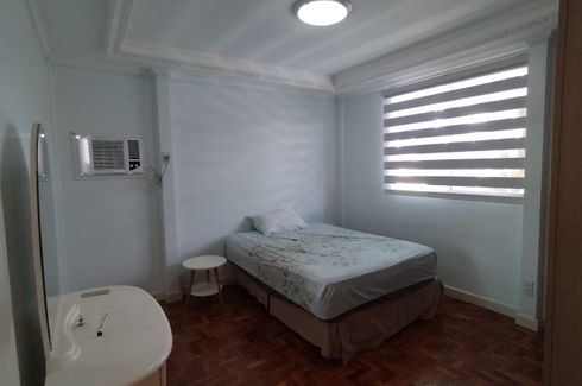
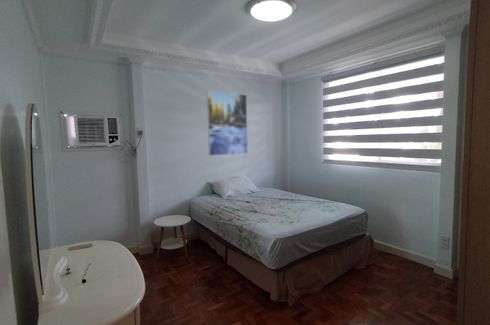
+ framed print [206,90,249,157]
